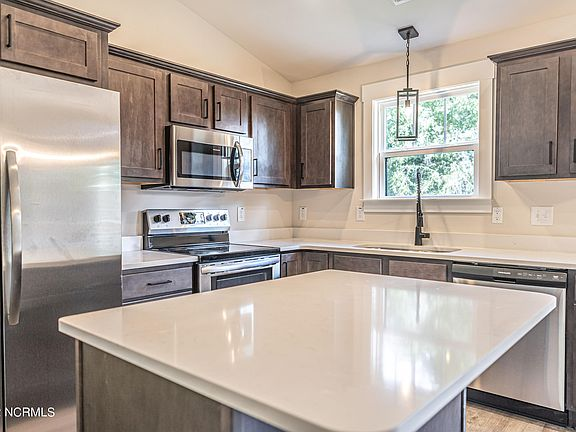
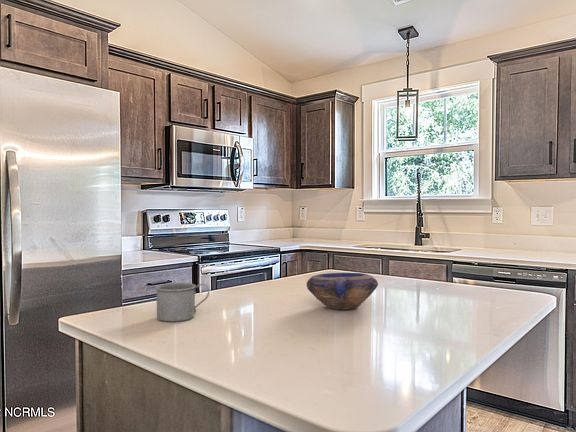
+ mug [154,282,210,323]
+ bowl [306,272,379,311]
